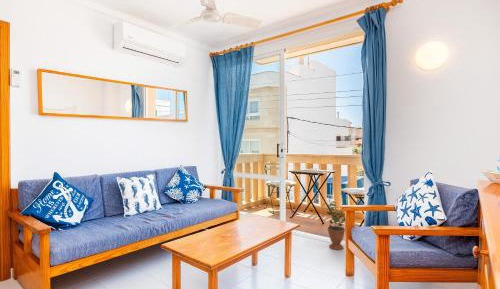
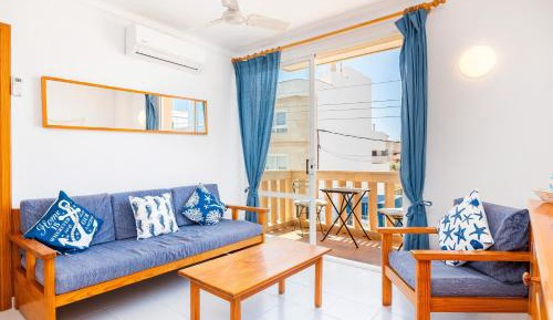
- potted plant [323,198,346,251]
